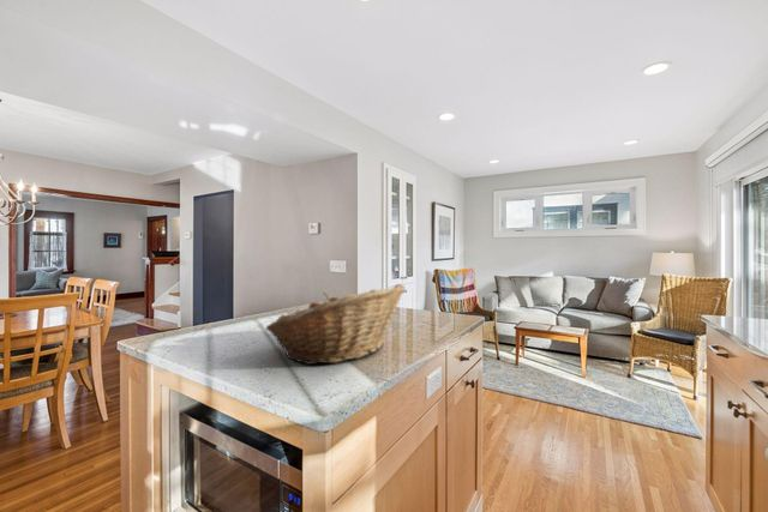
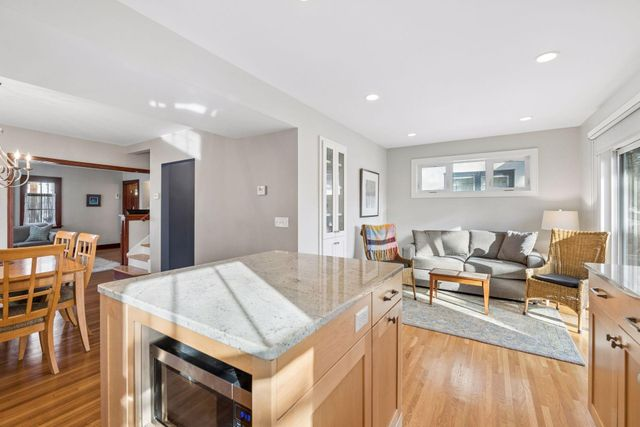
- fruit basket [264,283,407,366]
